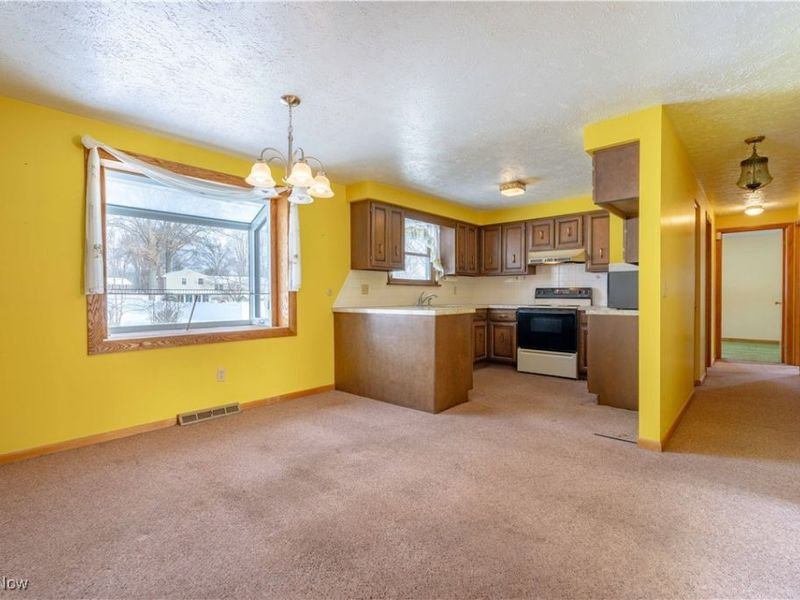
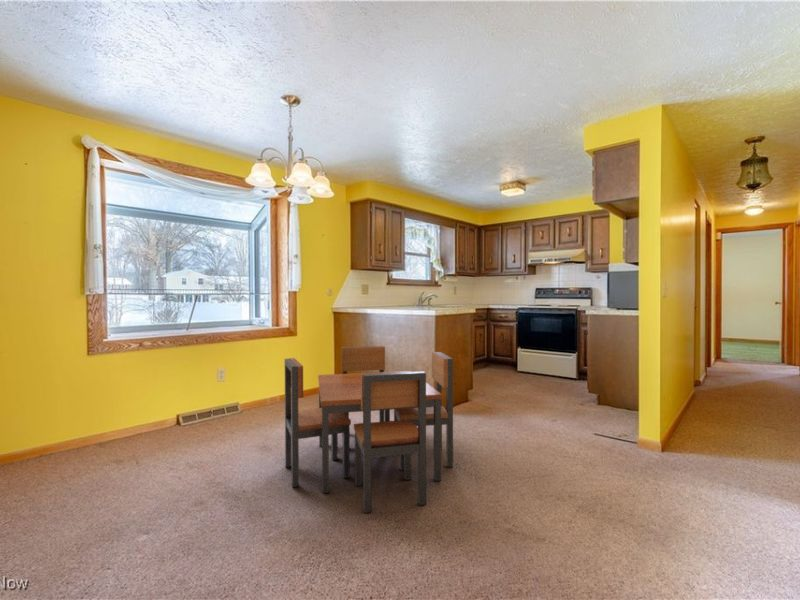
+ dining table [284,345,454,514]
